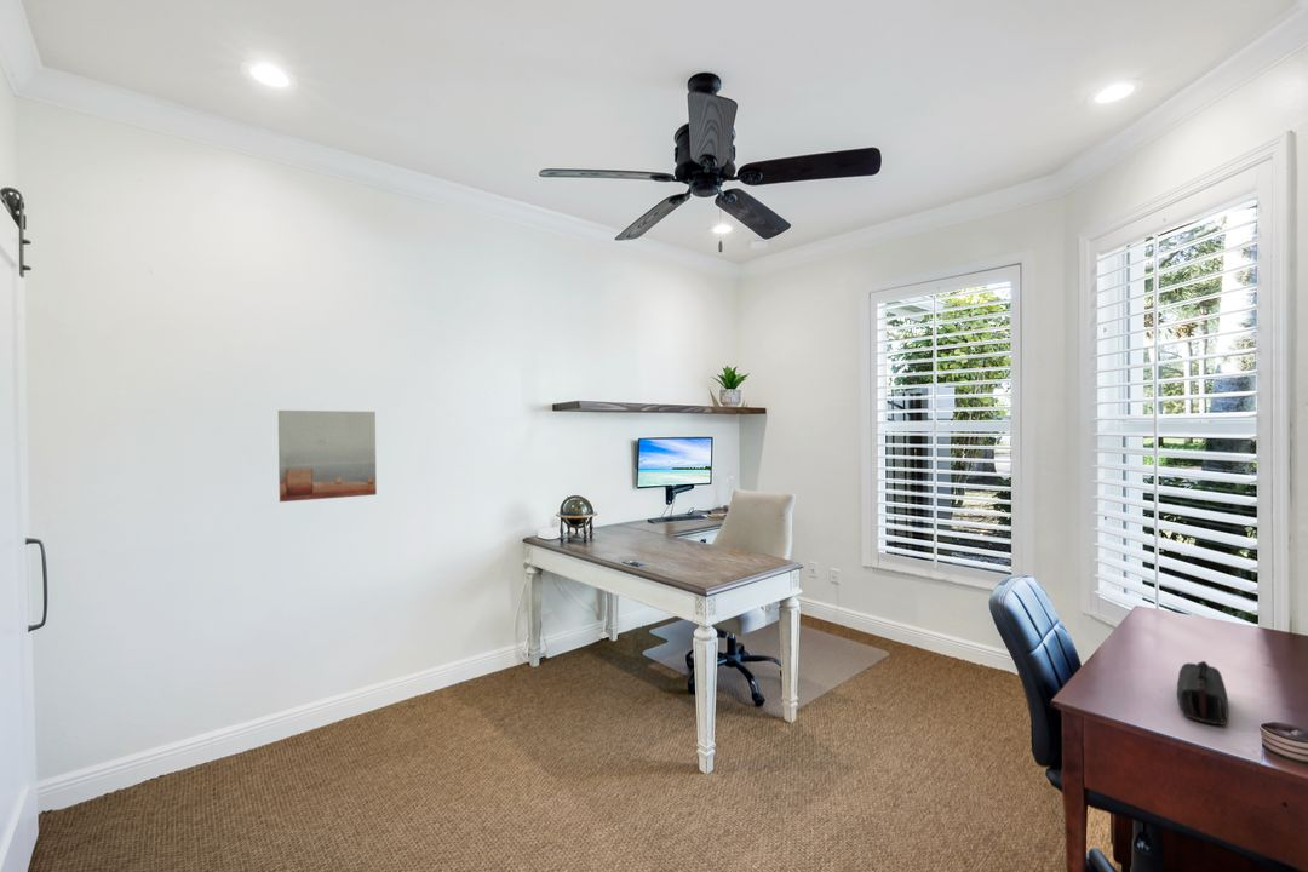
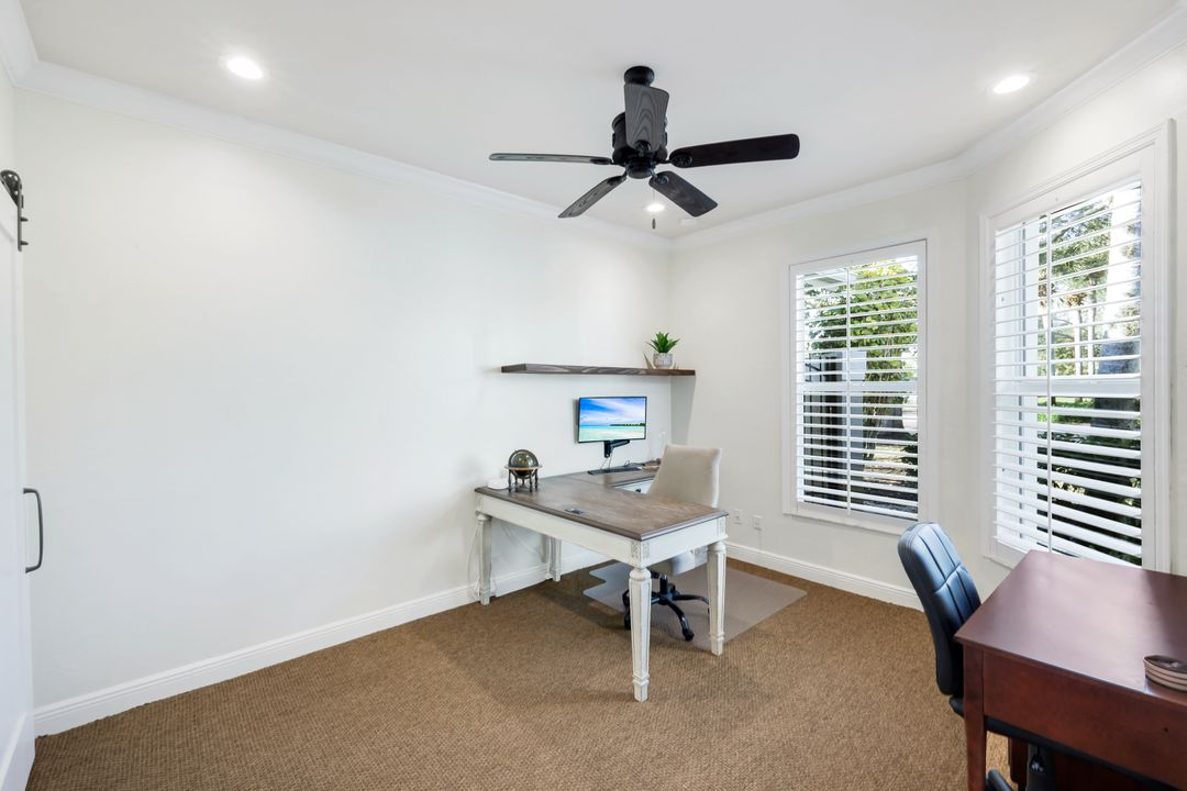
- wall art [277,409,378,503]
- pencil case [1176,660,1229,727]
